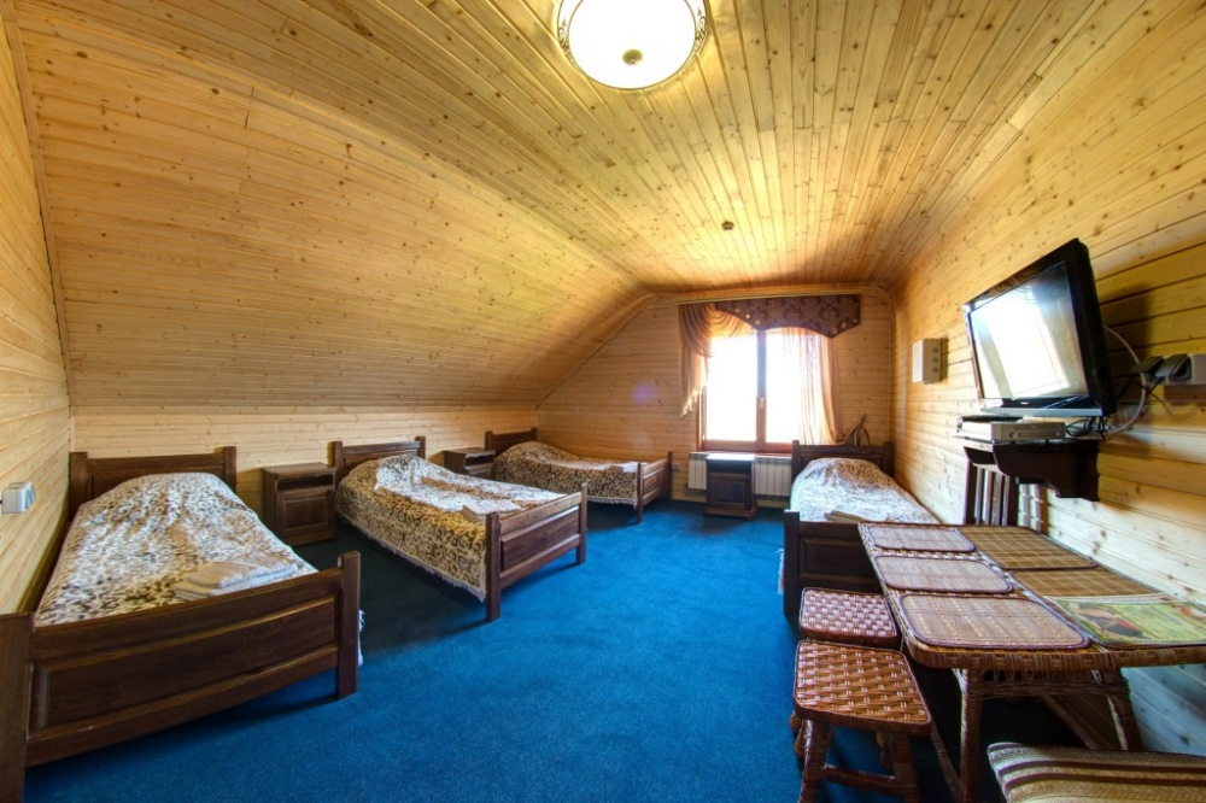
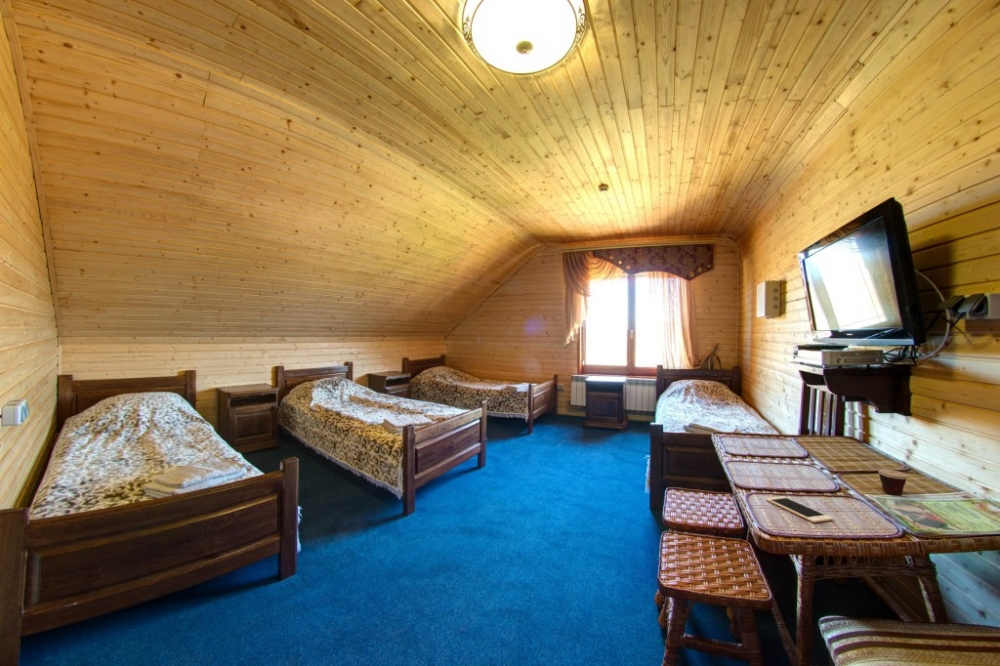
+ cell phone [765,495,834,524]
+ cup [855,452,908,496]
